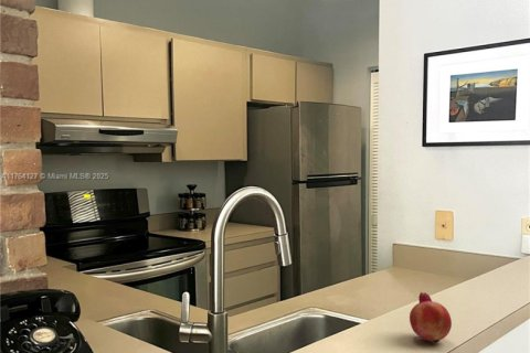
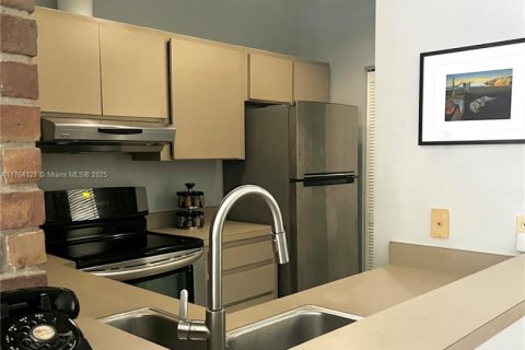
- fruit [409,291,453,344]
